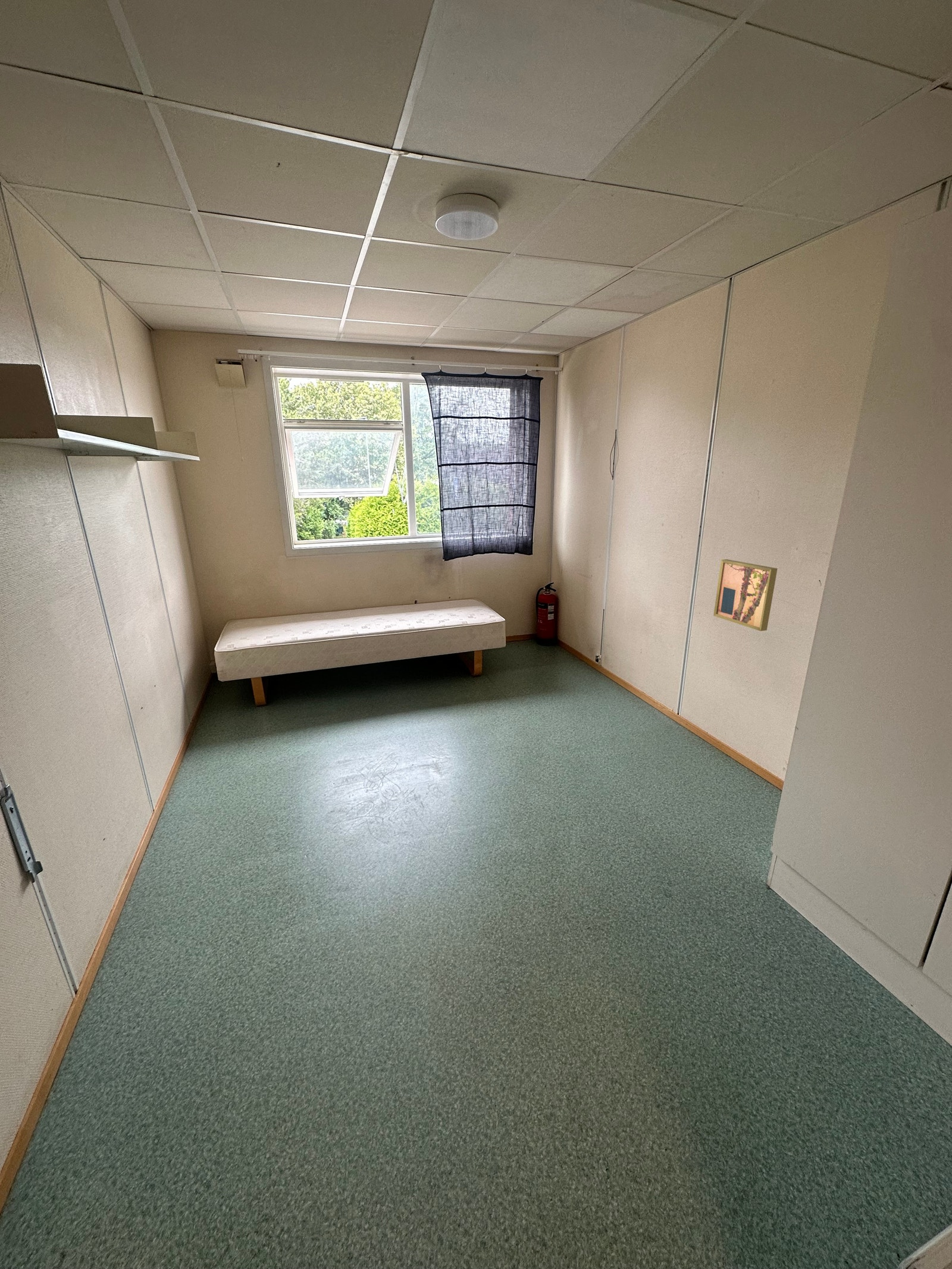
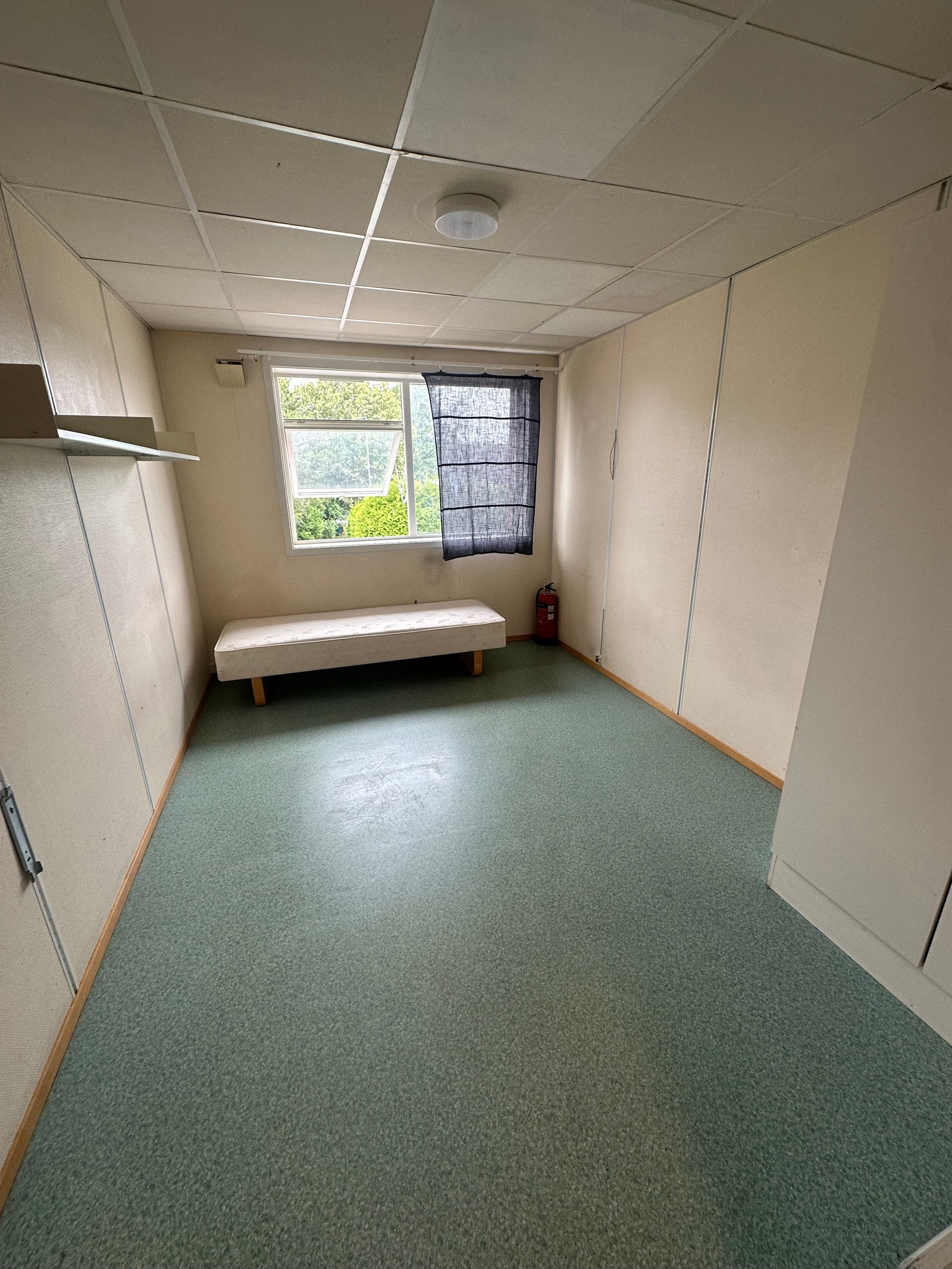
- wall art [713,559,778,632]
